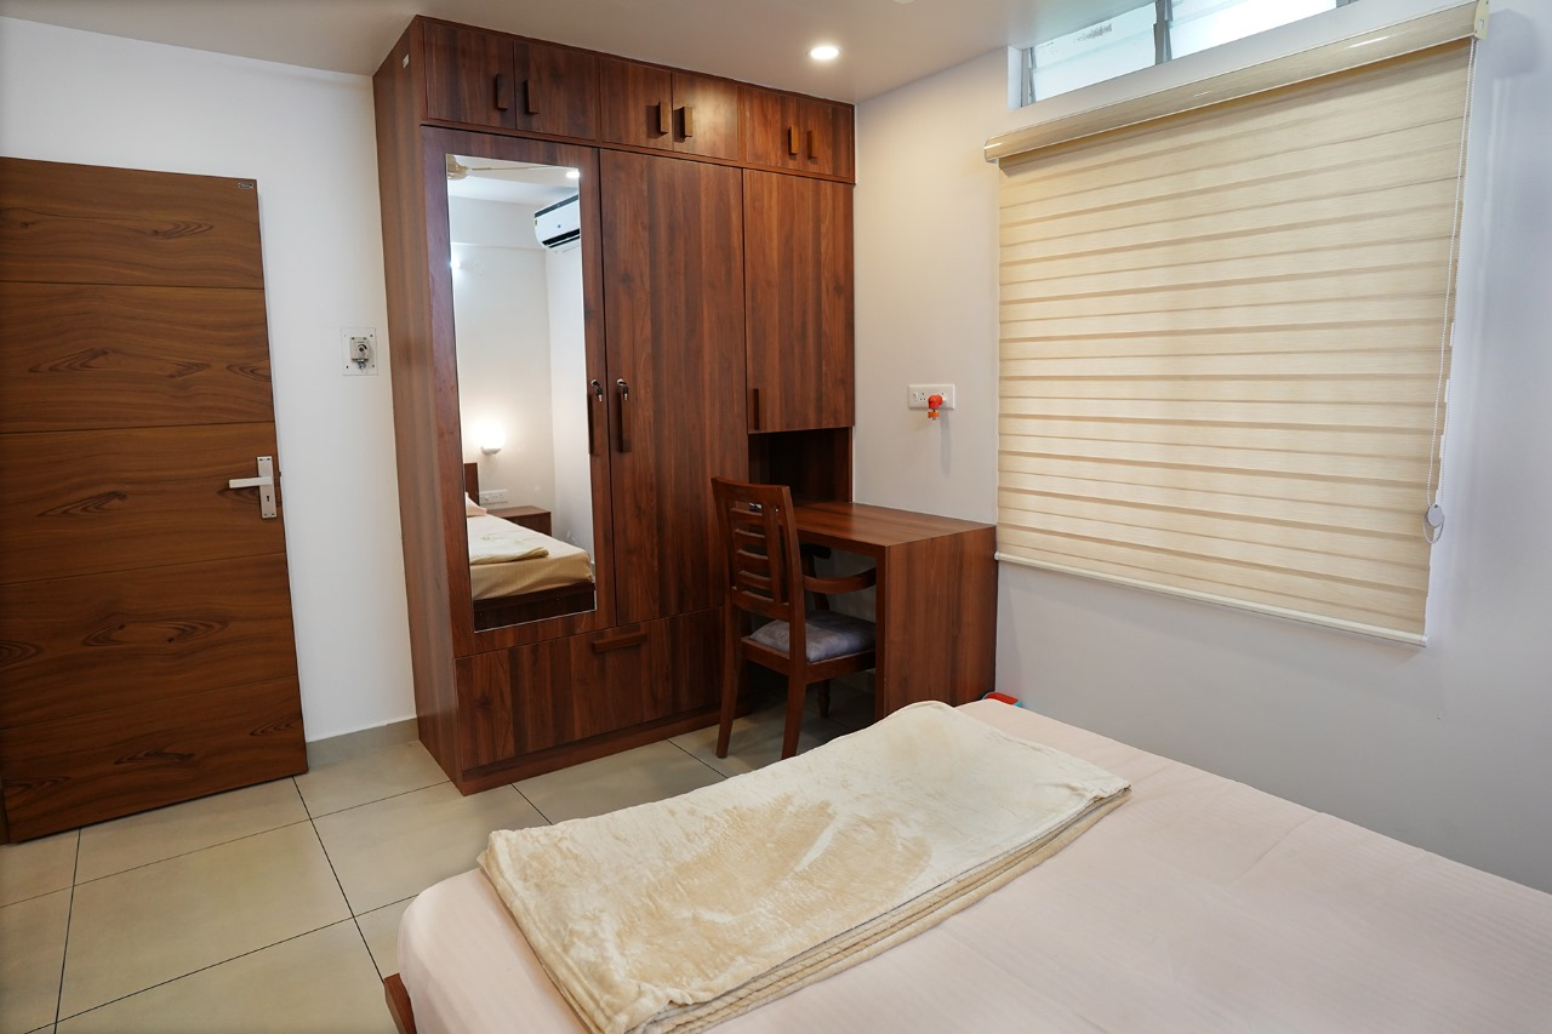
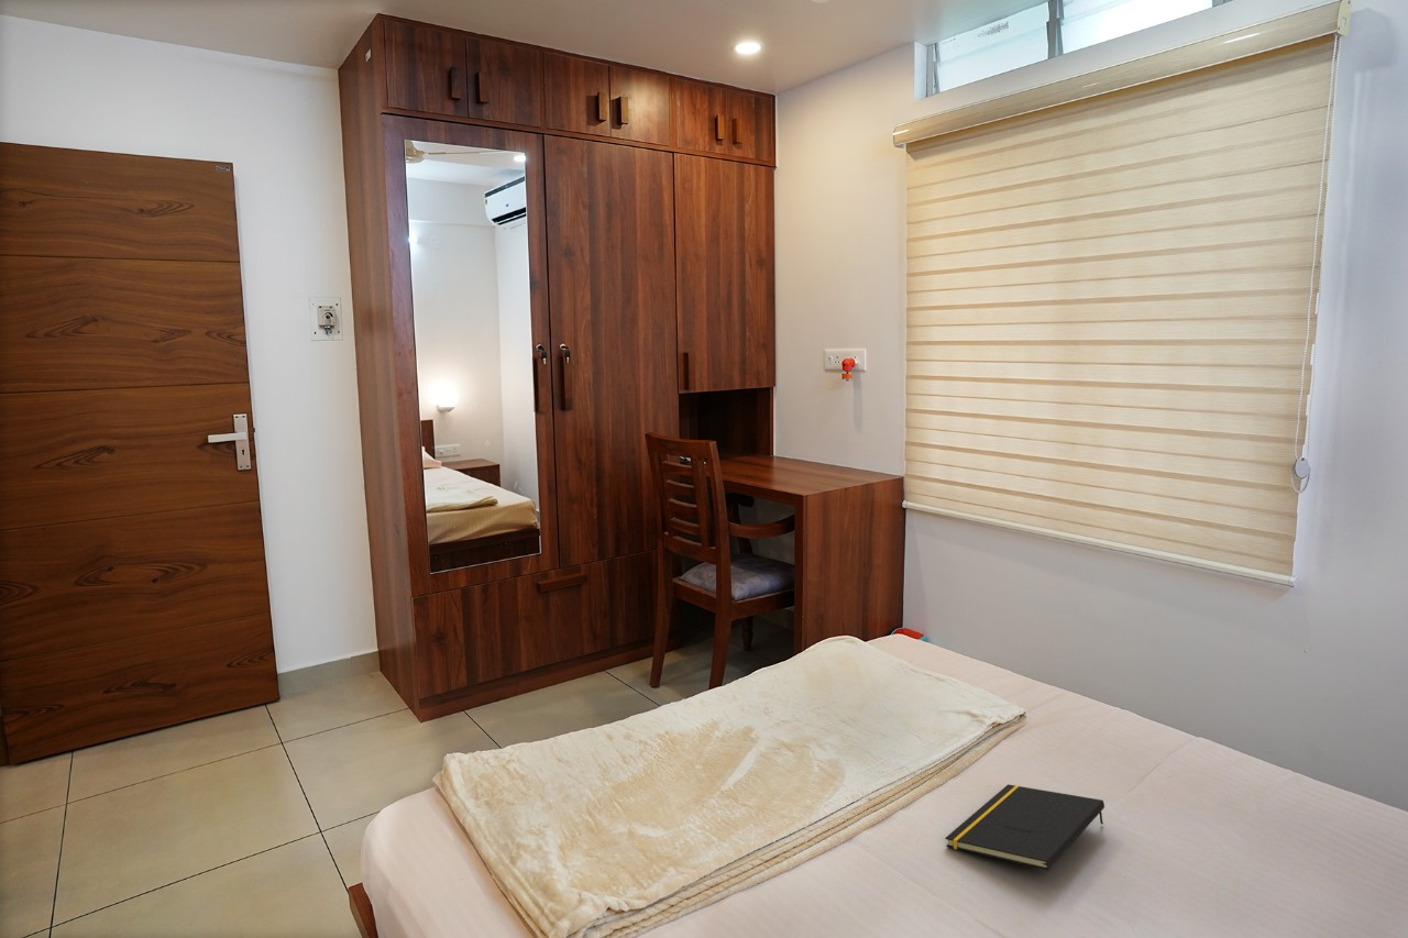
+ notepad [944,783,1106,871]
